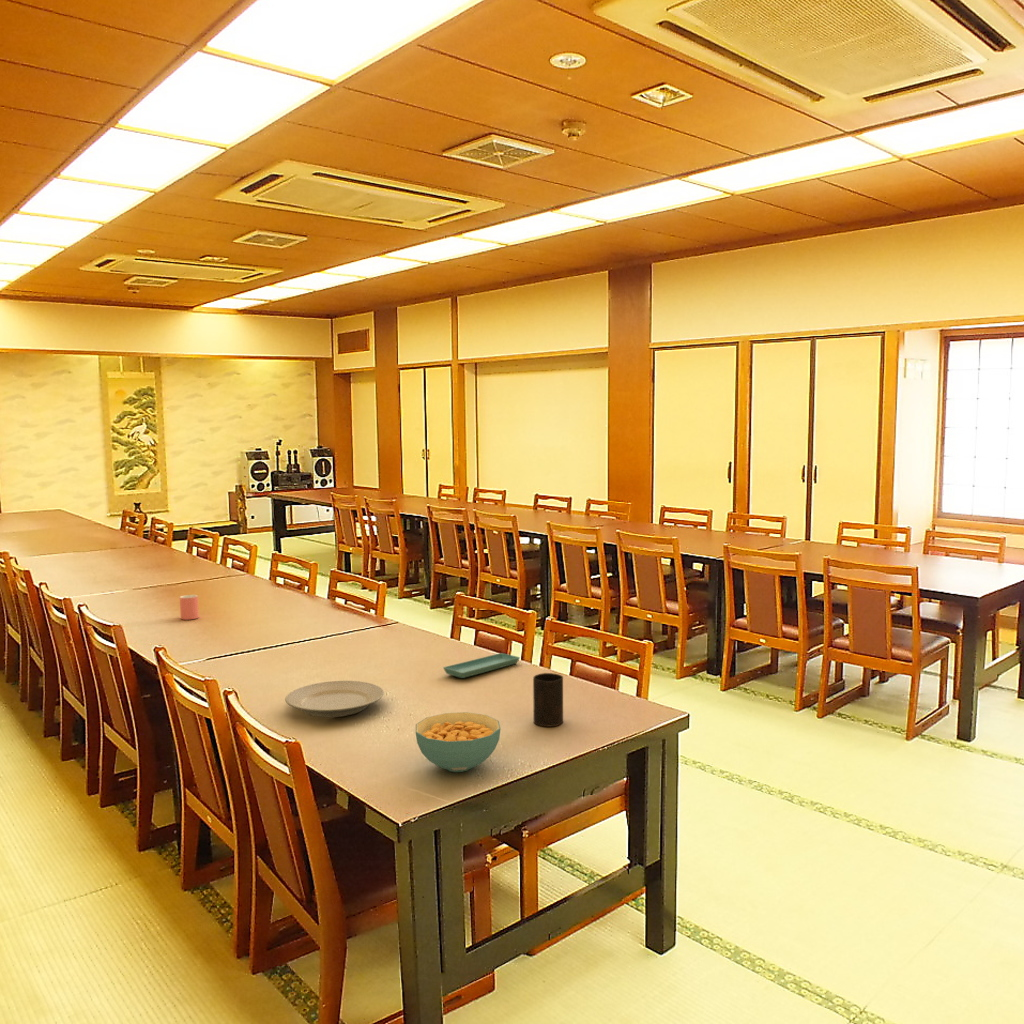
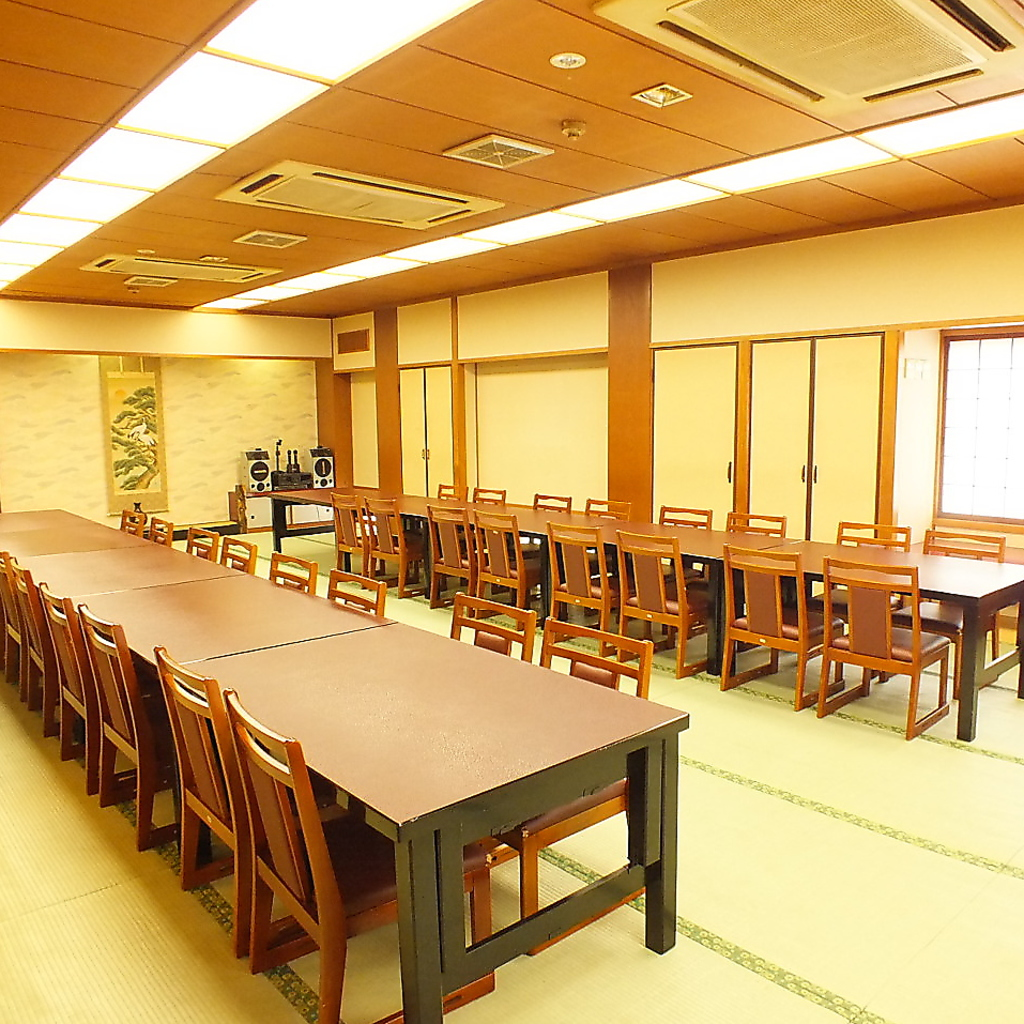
- saucer [442,652,521,679]
- cup [179,594,200,621]
- plate [284,680,385,718]
- cup [532,672,564,728]
- cereal bowl [415,711,502,773]
